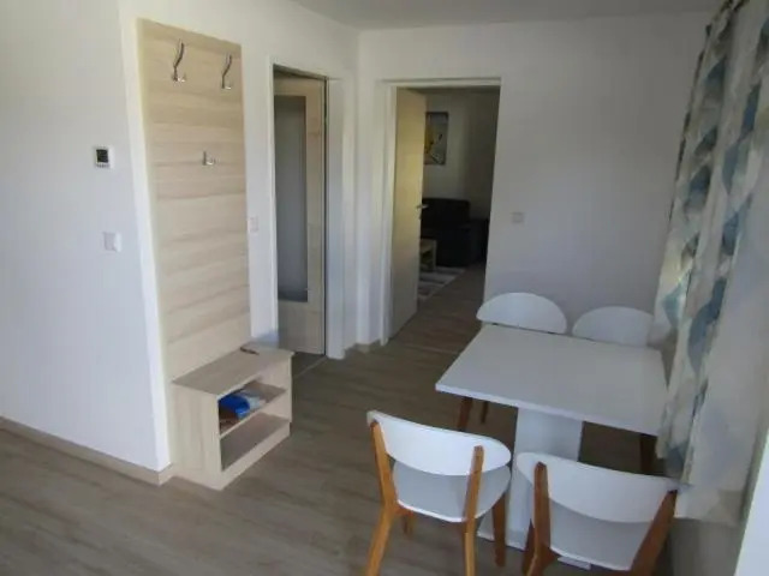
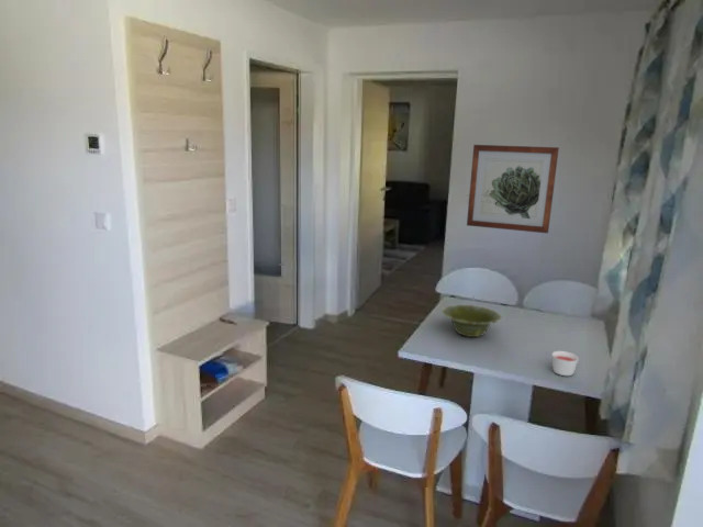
+ wall art [466,144,560,234]
+ candle [551,350,580,377]
+ dish [440,304,503,338]
